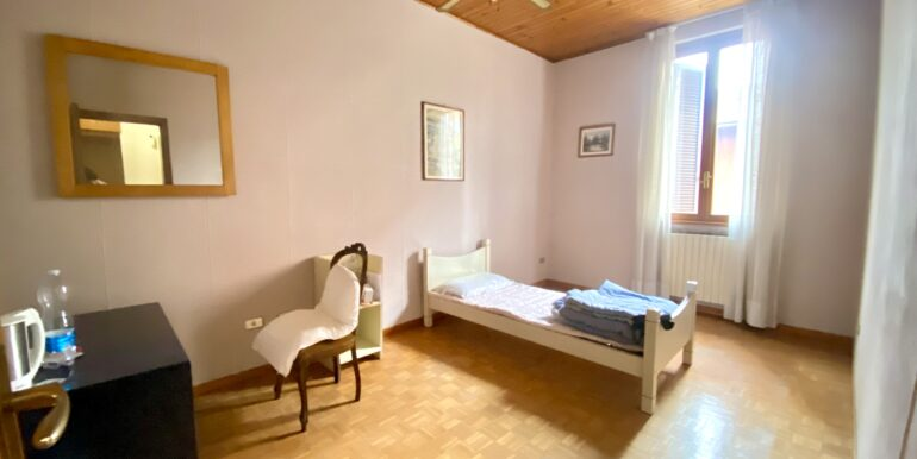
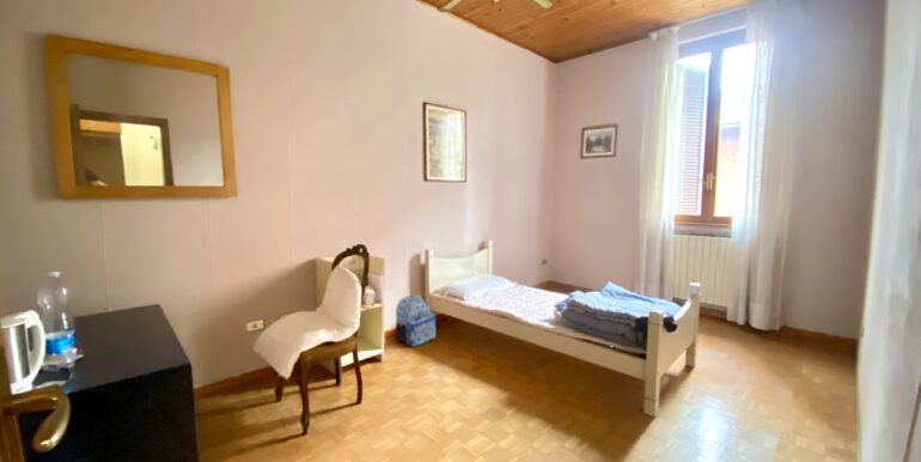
+ backpack [394,293,438,347]
